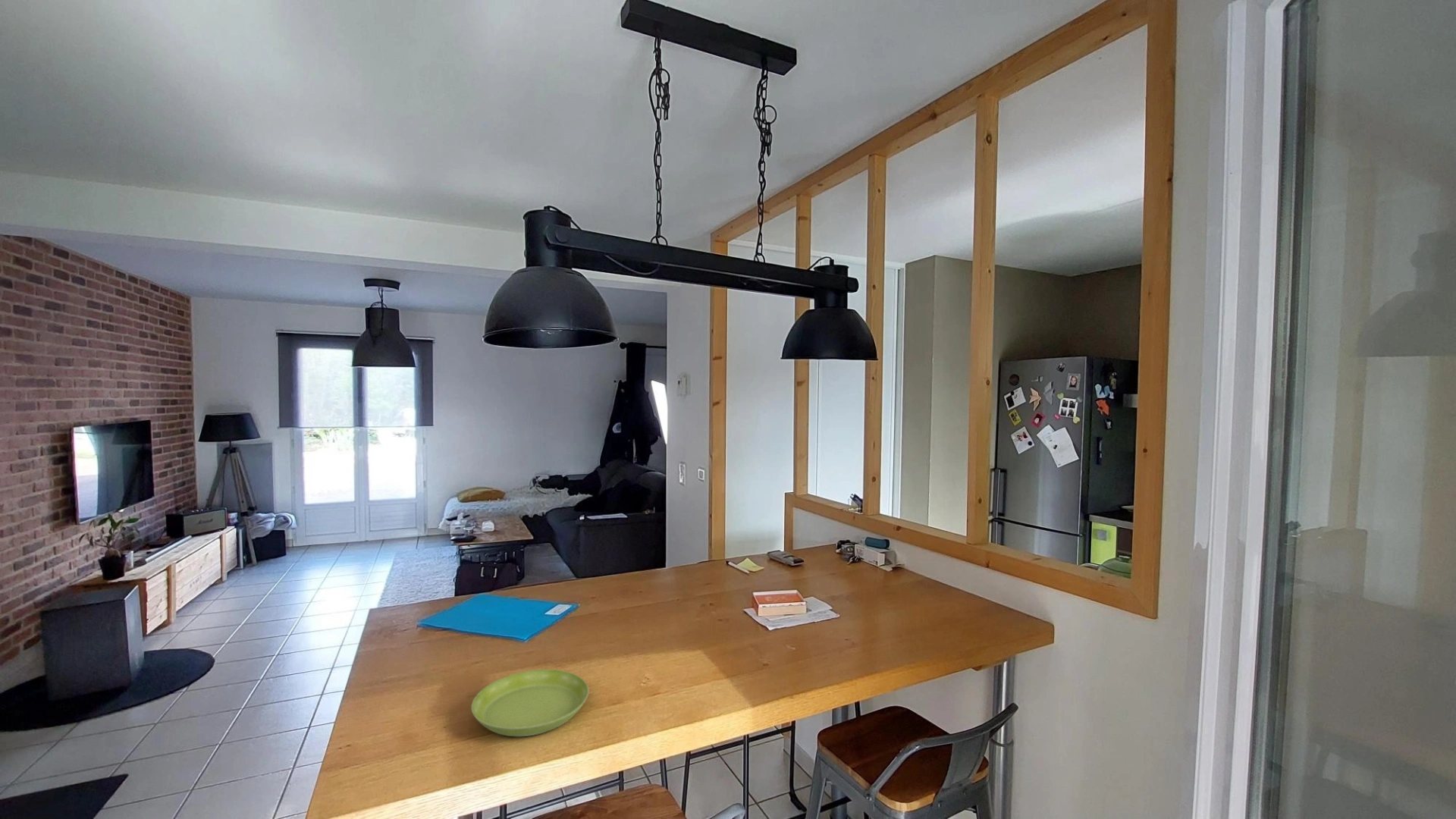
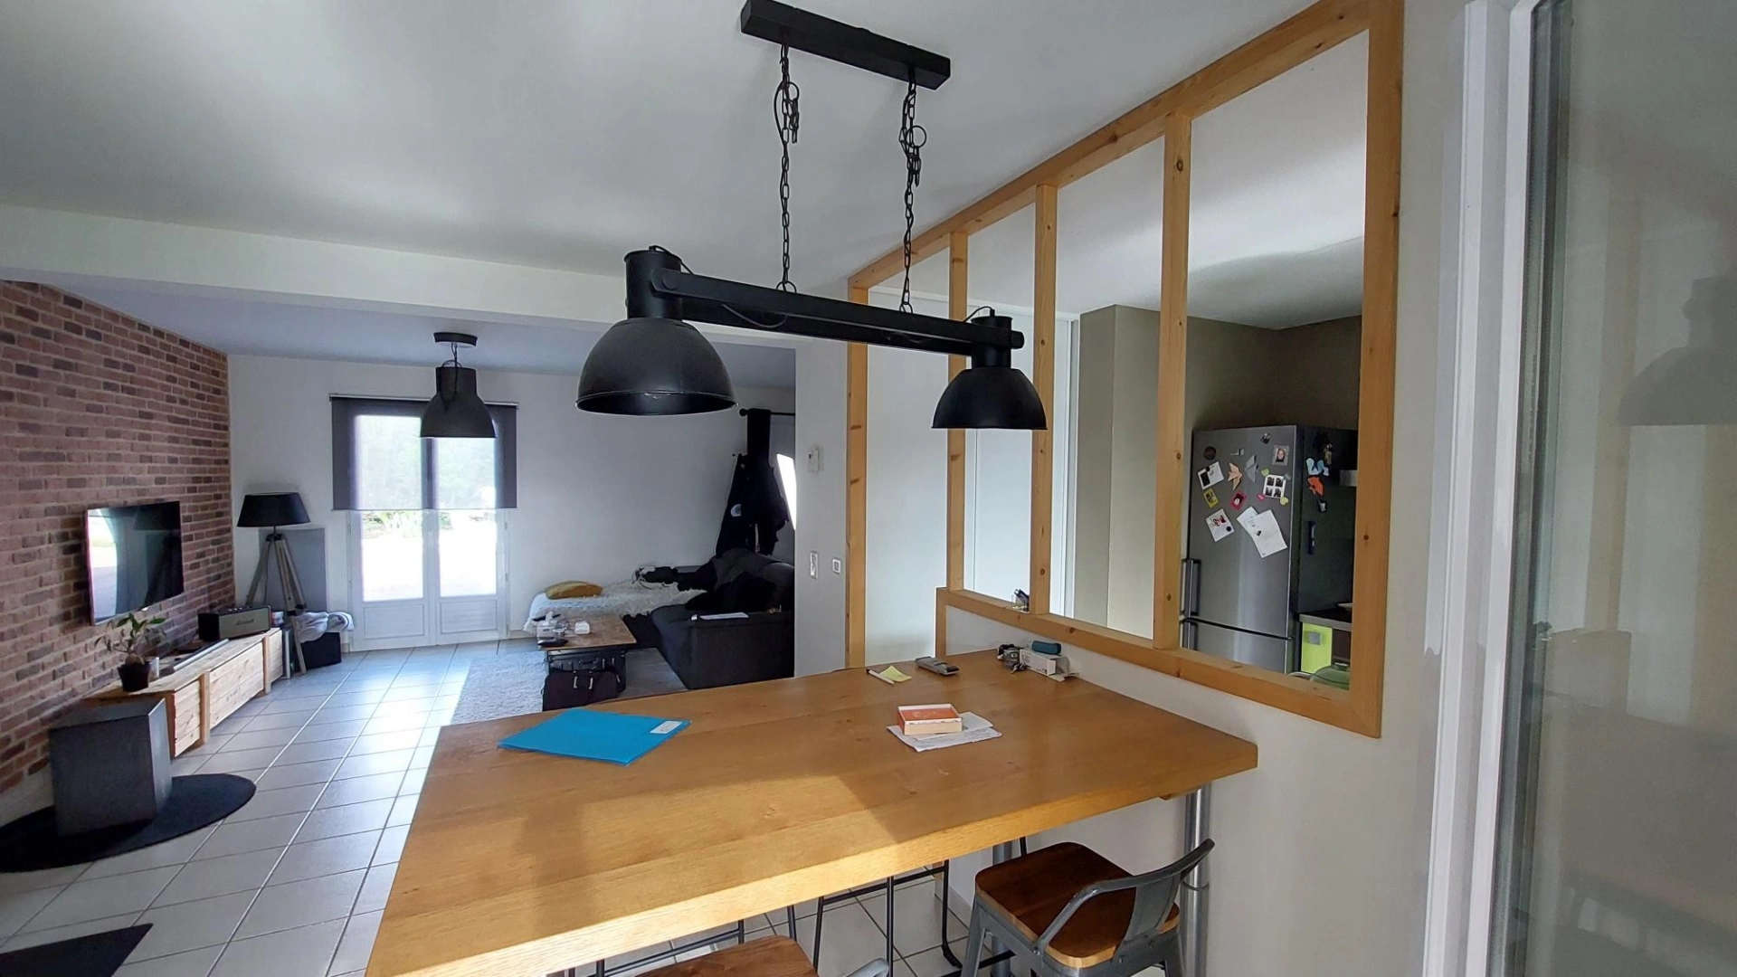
- saucer [471,669,589,737]
